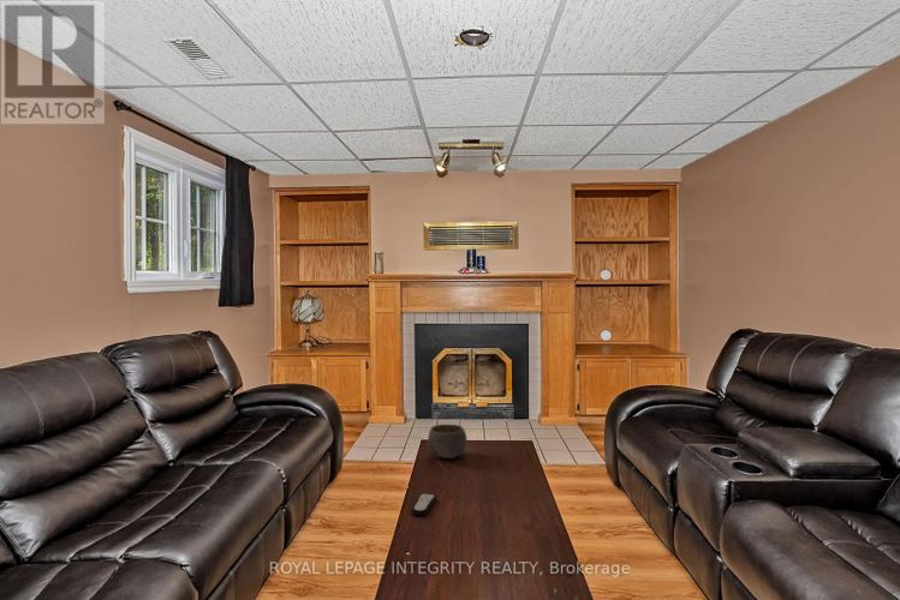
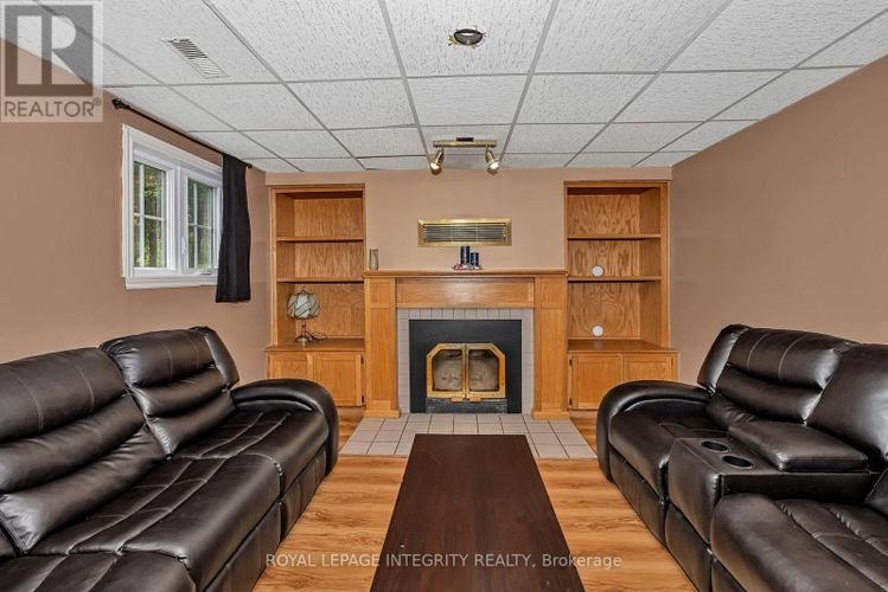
- remote control [410,493,437,516]
- bowl [427,424,467,460]
